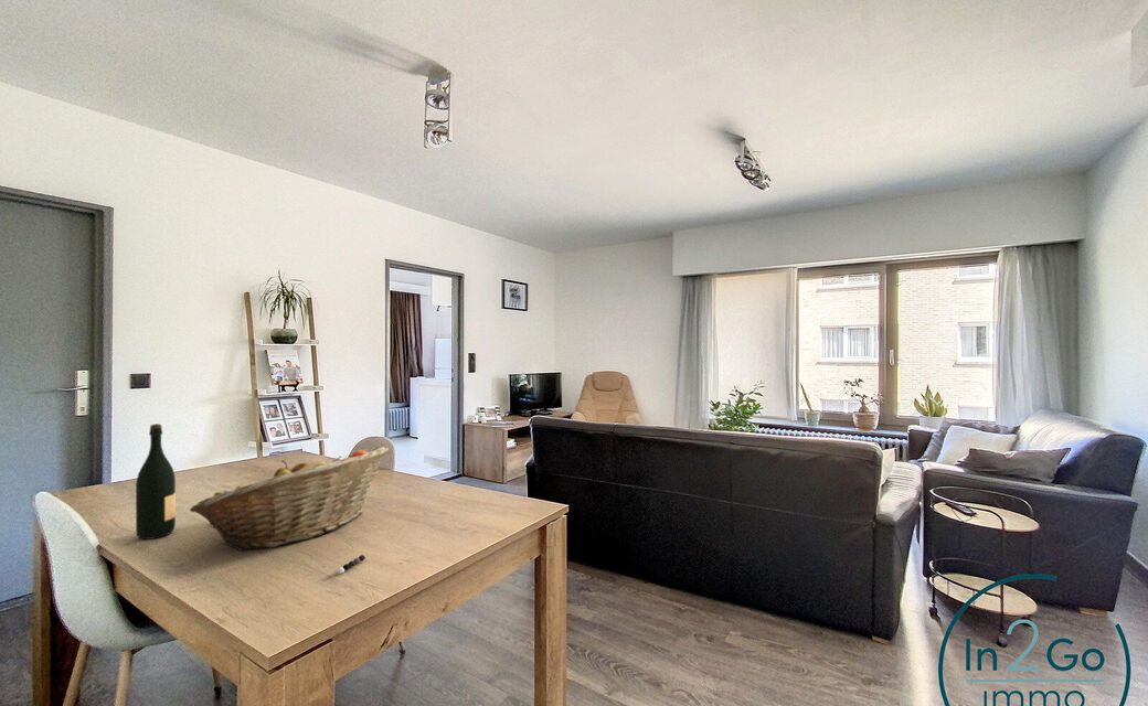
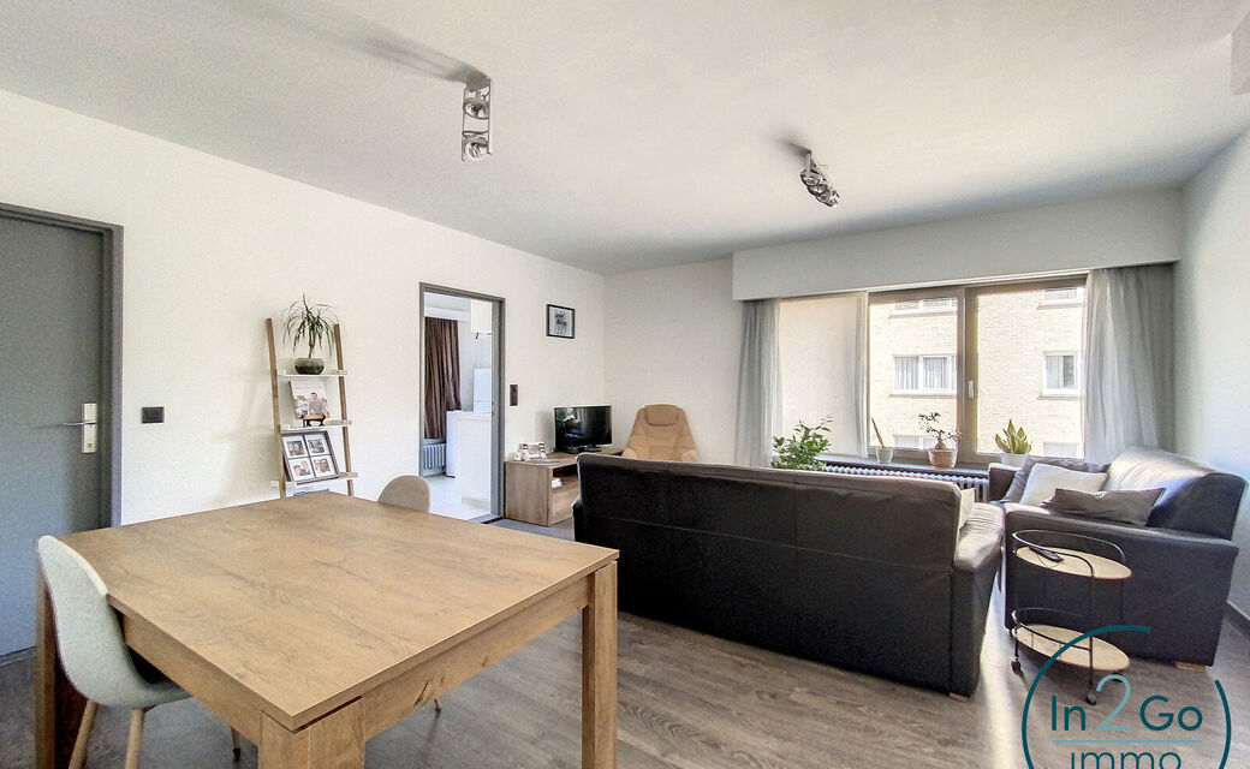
- pepper shaker [336,554,366,575]
- wine bottle [135,422,177,541]
- fruit basket [189,446,390,552]
